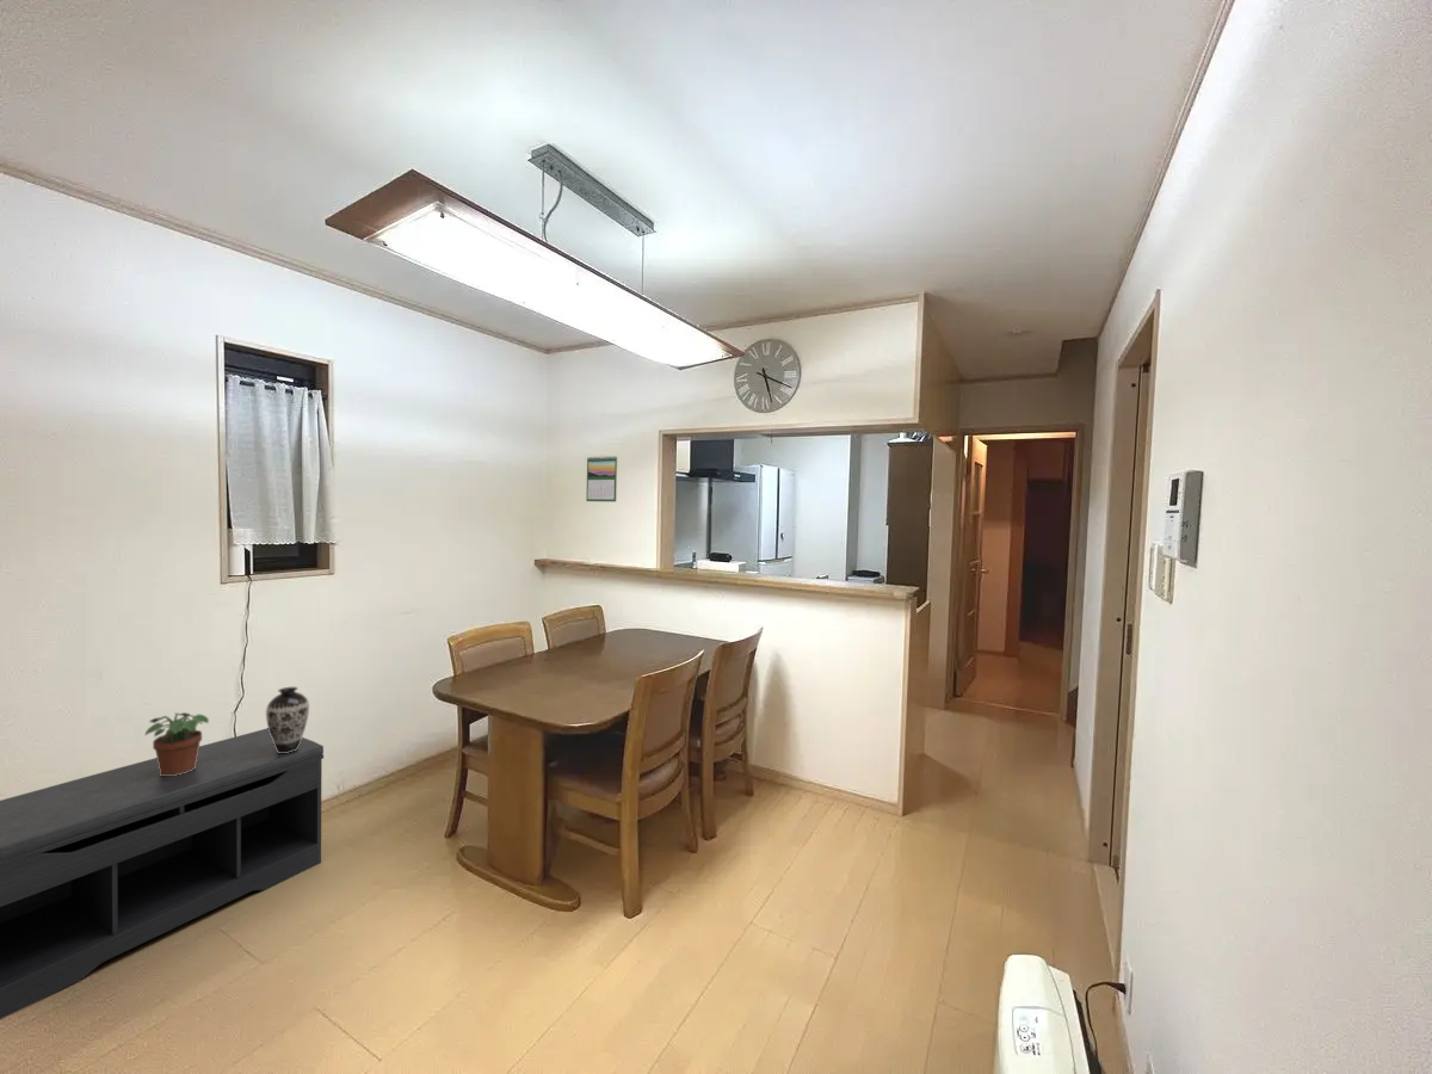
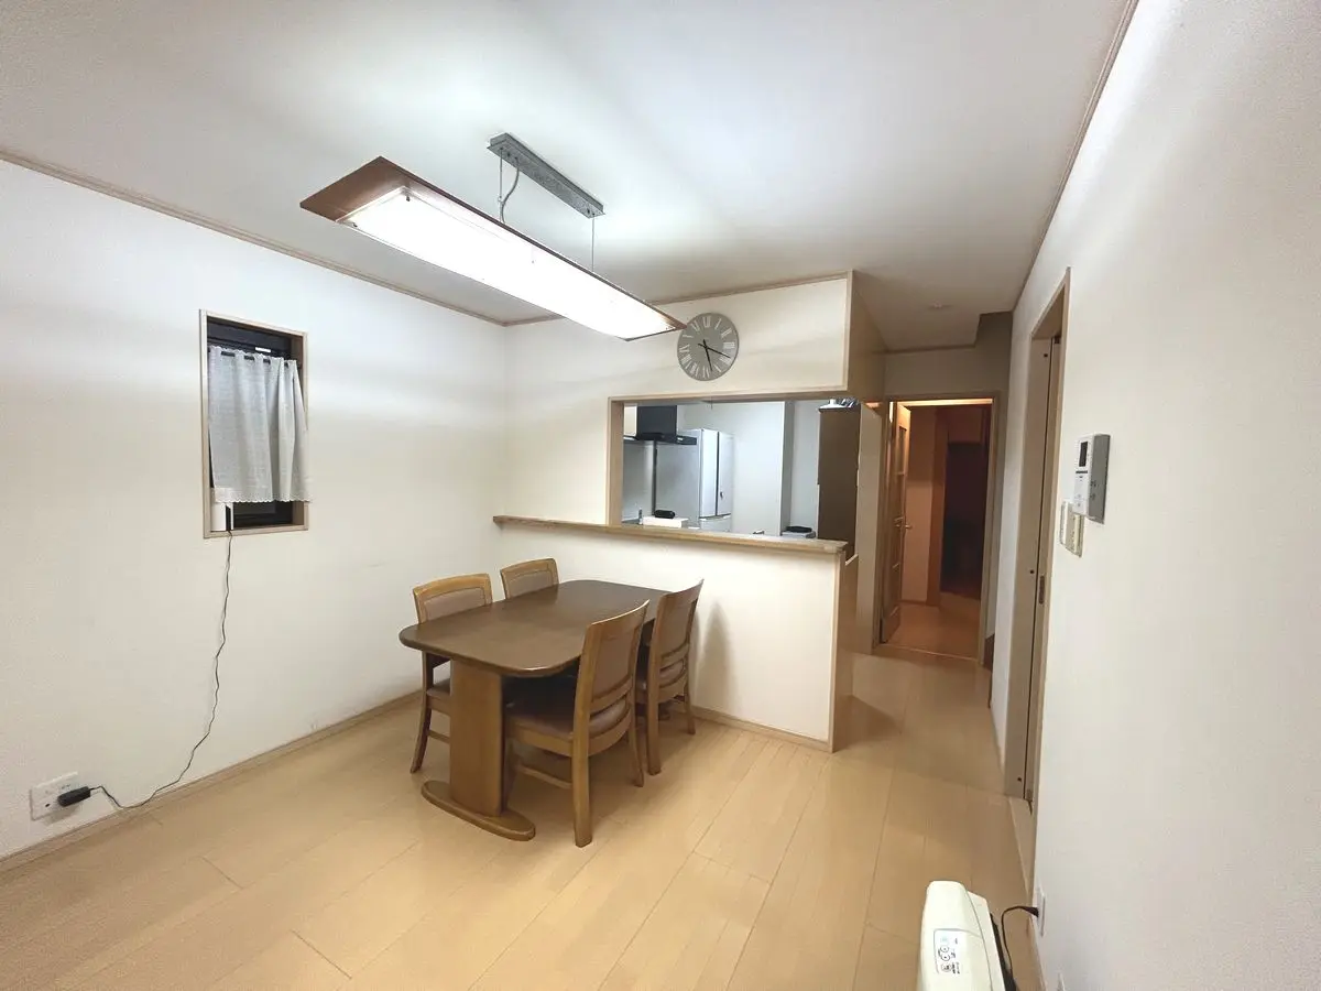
- potted plant [144,711,210,776]
- decorative vase [265,686,310,753]
- bench [0,727,325,1020]
- calendar [585,455,618,502]
